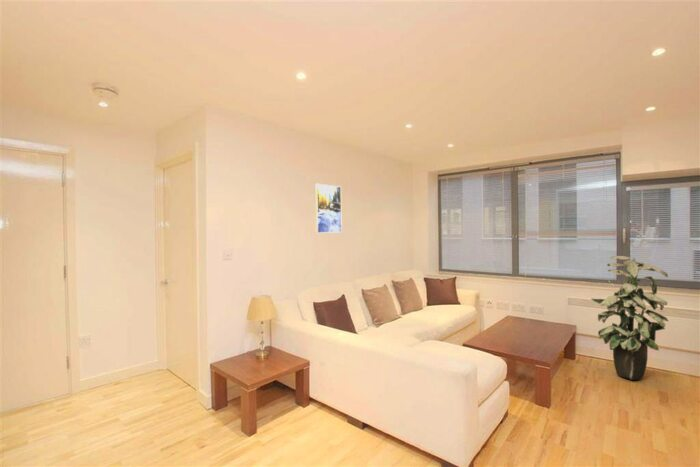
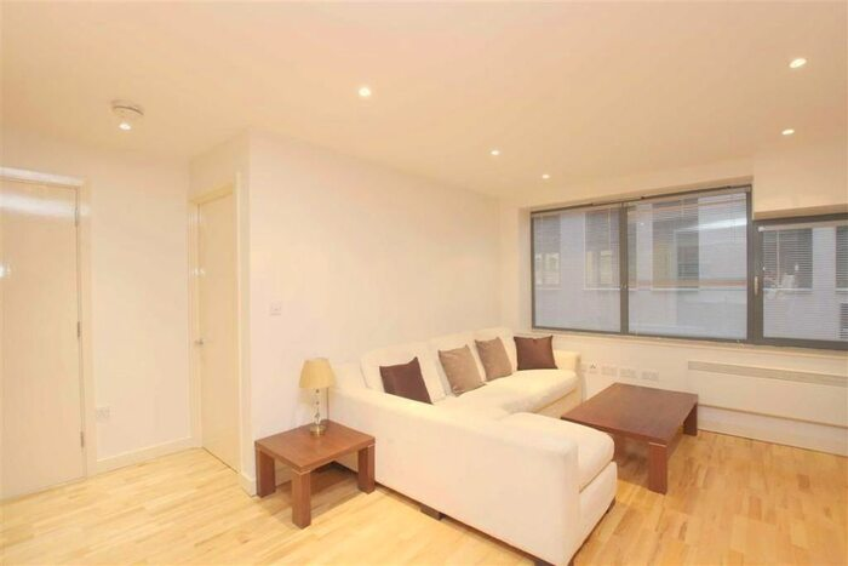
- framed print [314,183,343,234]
- indoor plant [590,255,669,381]
